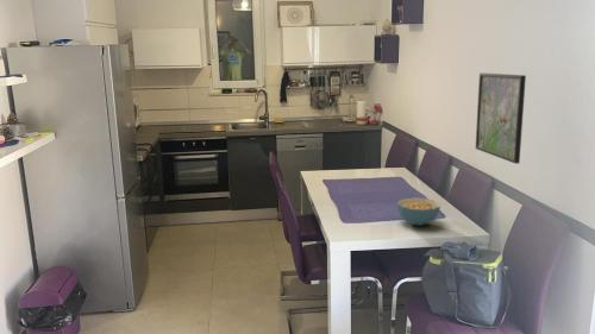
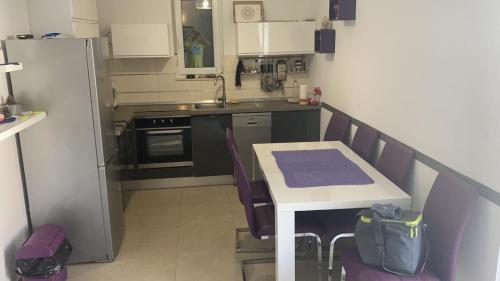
- cereal bowl [396,197,441,227]
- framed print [475,73,527,165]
